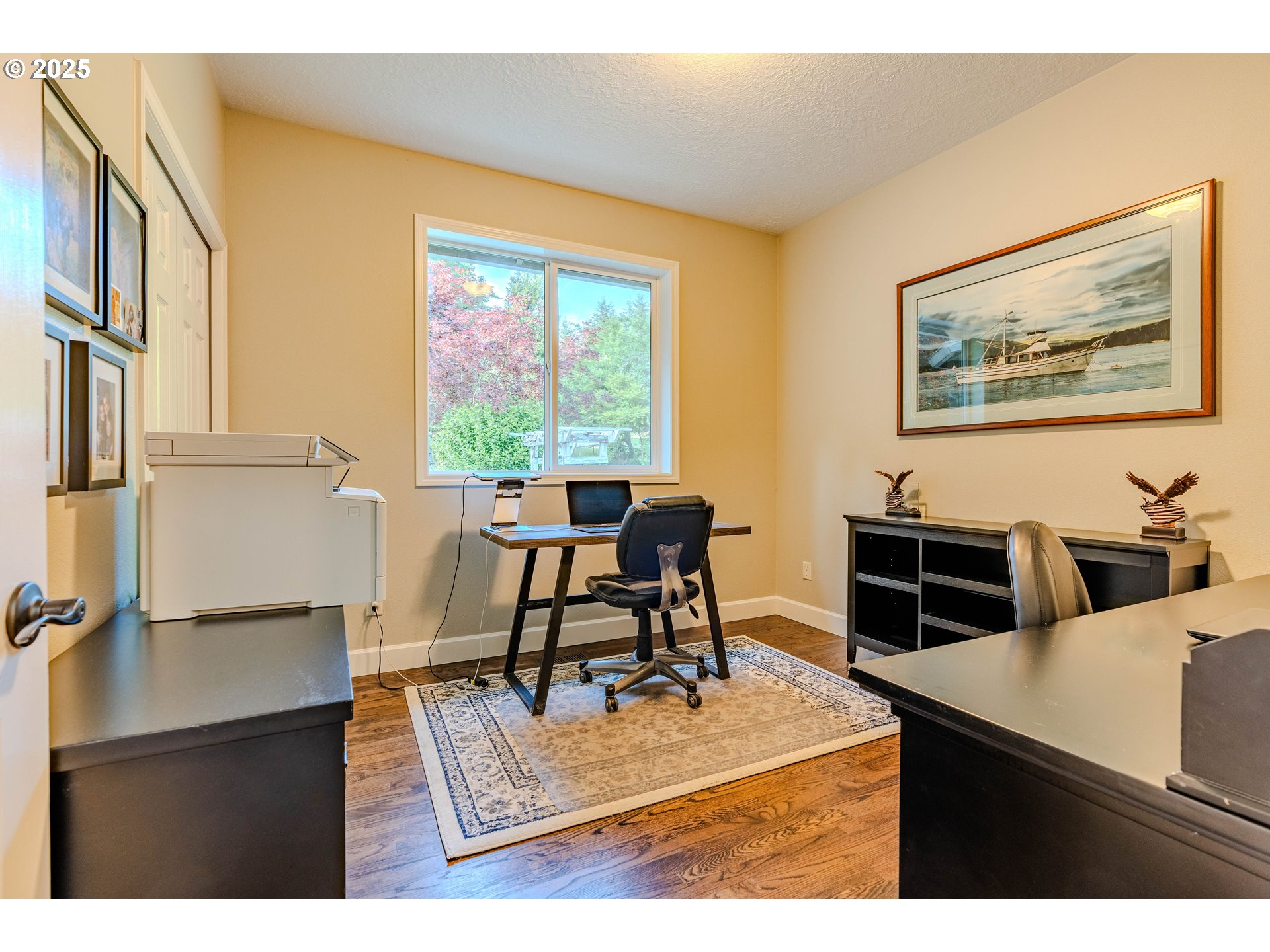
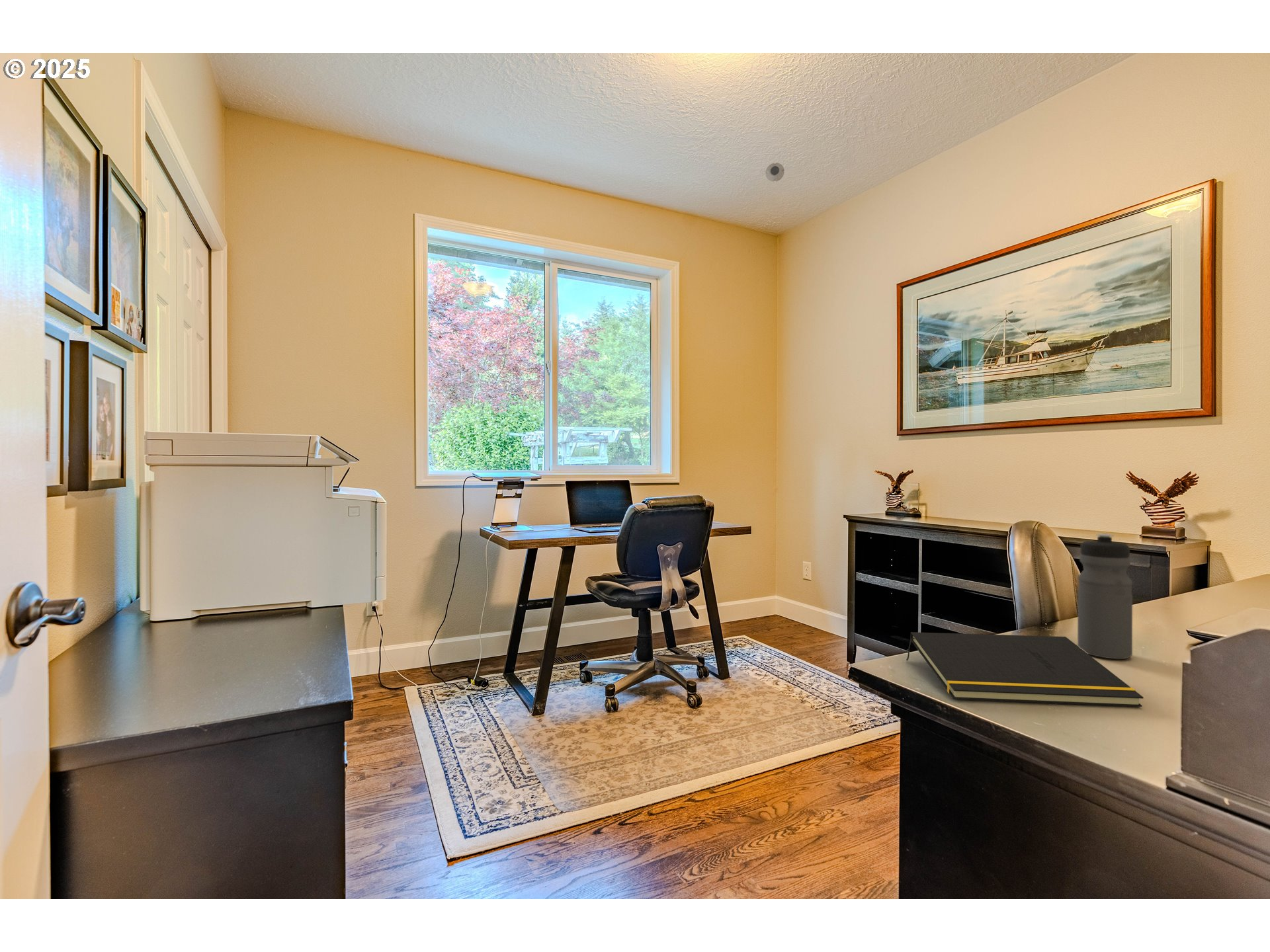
+ notepad [906,631,1144,707]
+ smoke detector [765,162,784,182]
+ water bottle [1077,533,1133,660]
